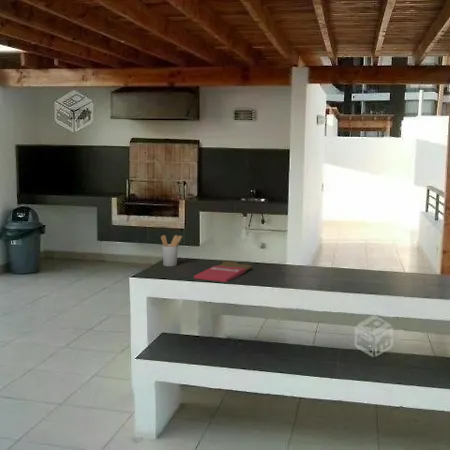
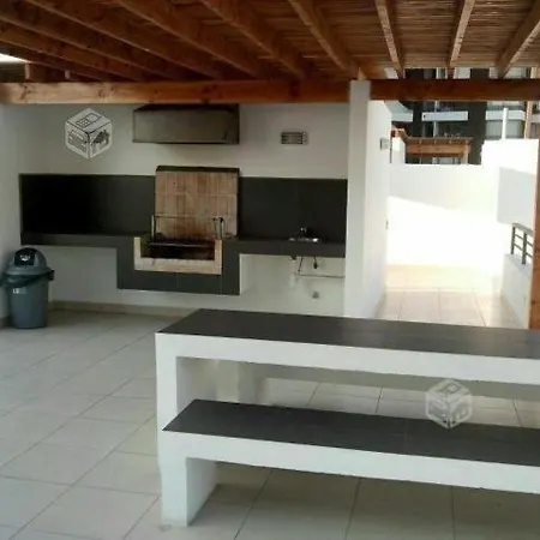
- cutting board [193,260,253,283]
- utensil holder [160,234,183,267]
